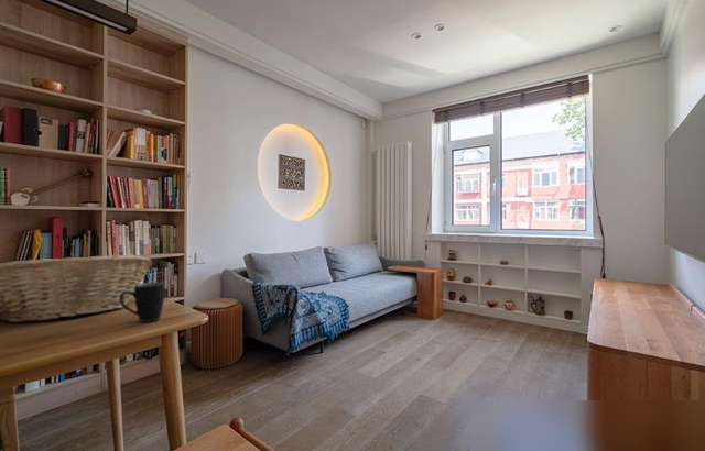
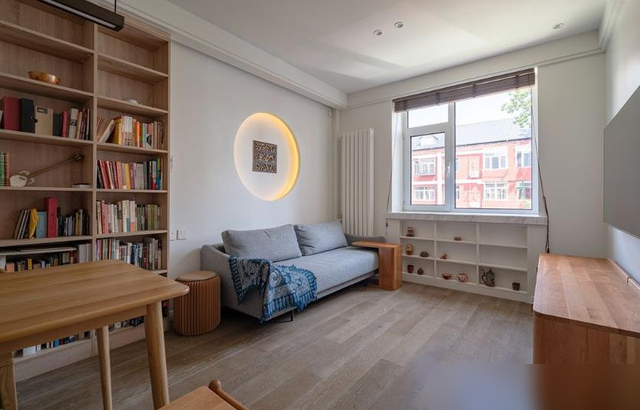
- mug [119,280,165,323]
- fruit basket [0,254,153,323]
